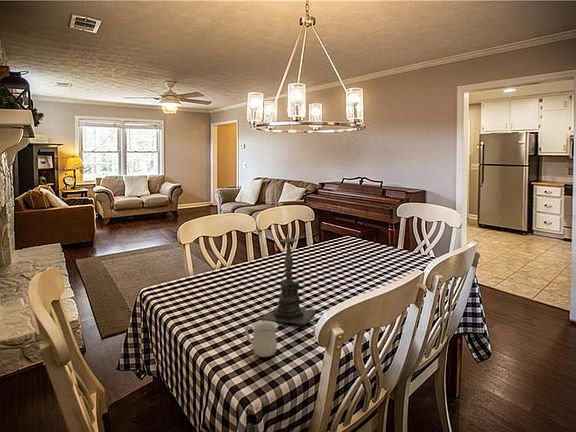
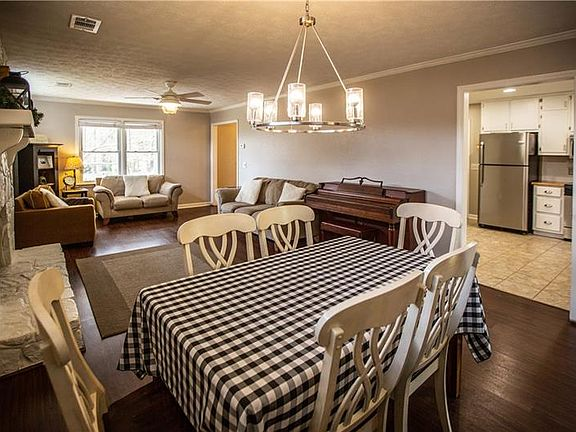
- candle holder [260,226,318,326]
- mug [244,320,279,358]
